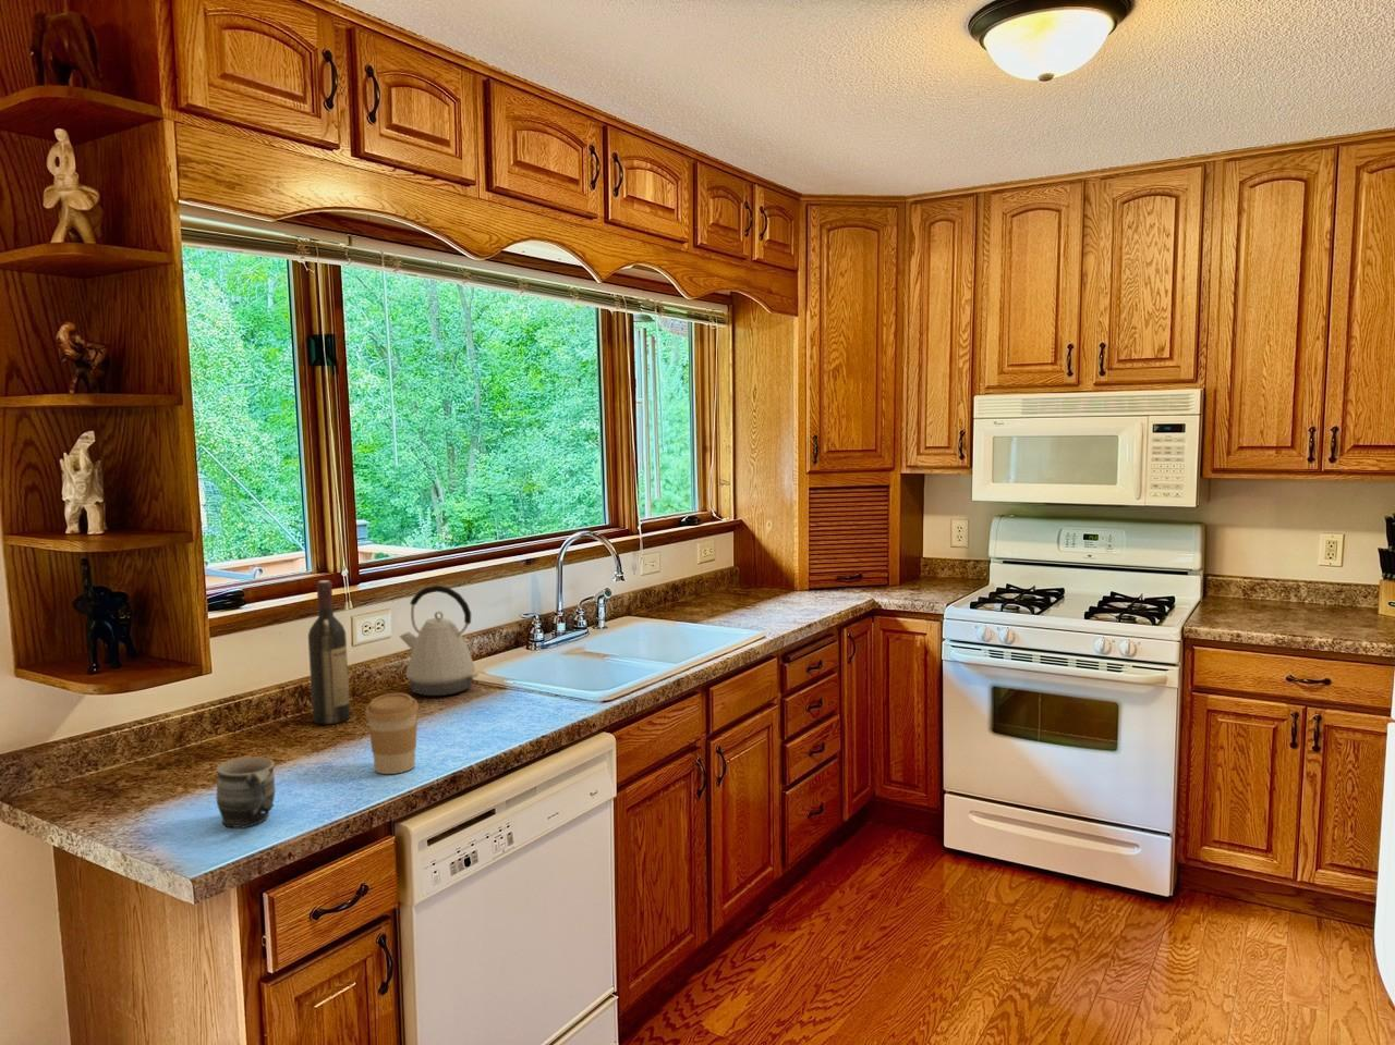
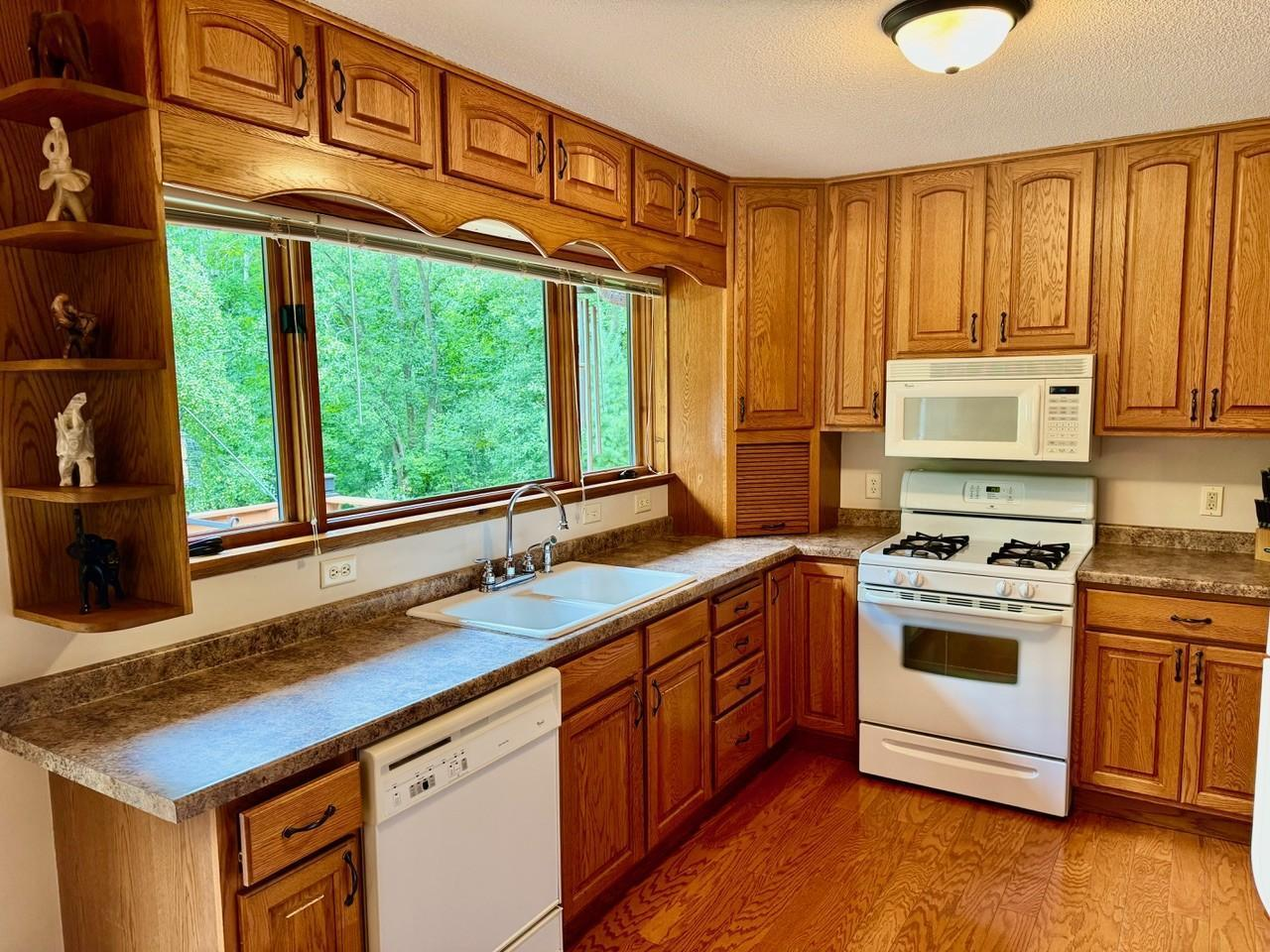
- mug [214,755,276,830]
- wine bottle [308,580,350,726]
- kettle [398,585,480,697]
- coffee cup [364,693,420,775]
